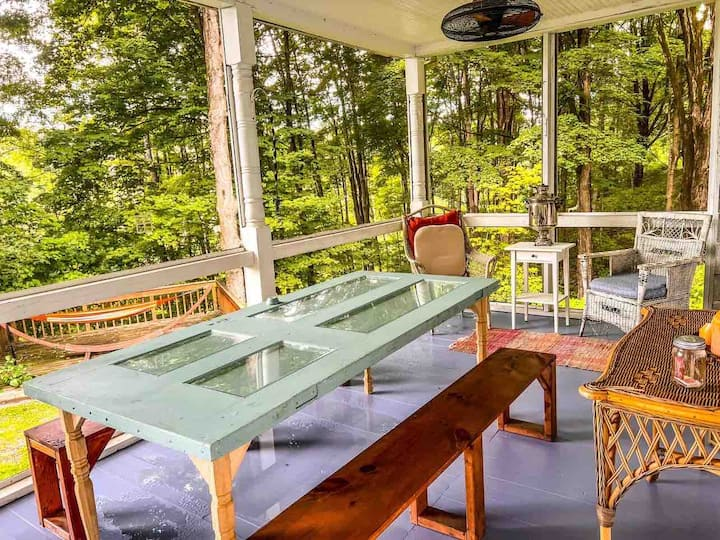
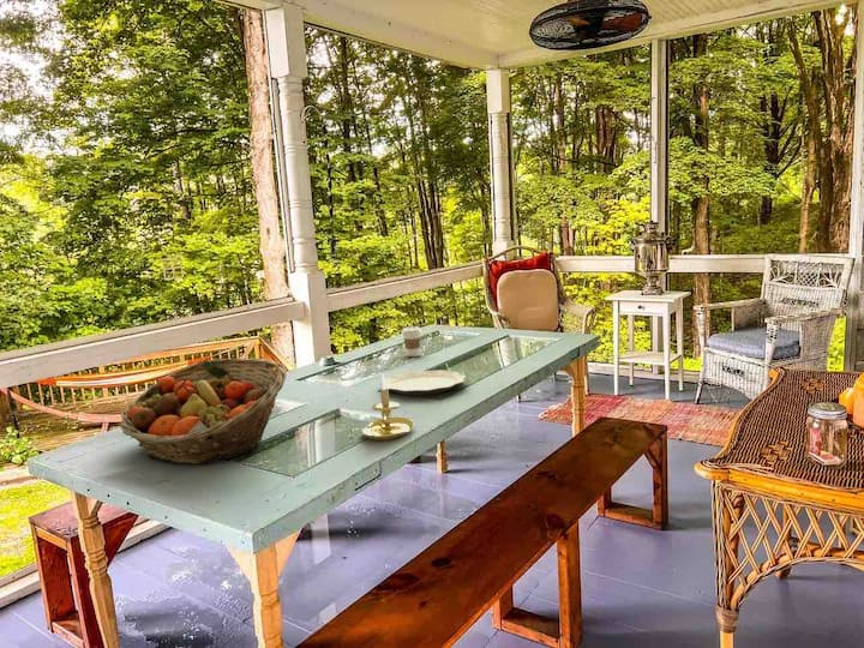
+ candle holder [360,372,414,442]
+ fruit basket [119,358,288,464]
+ coffee cup [401,325,422,358]
+ plate [380,370,467,396]
